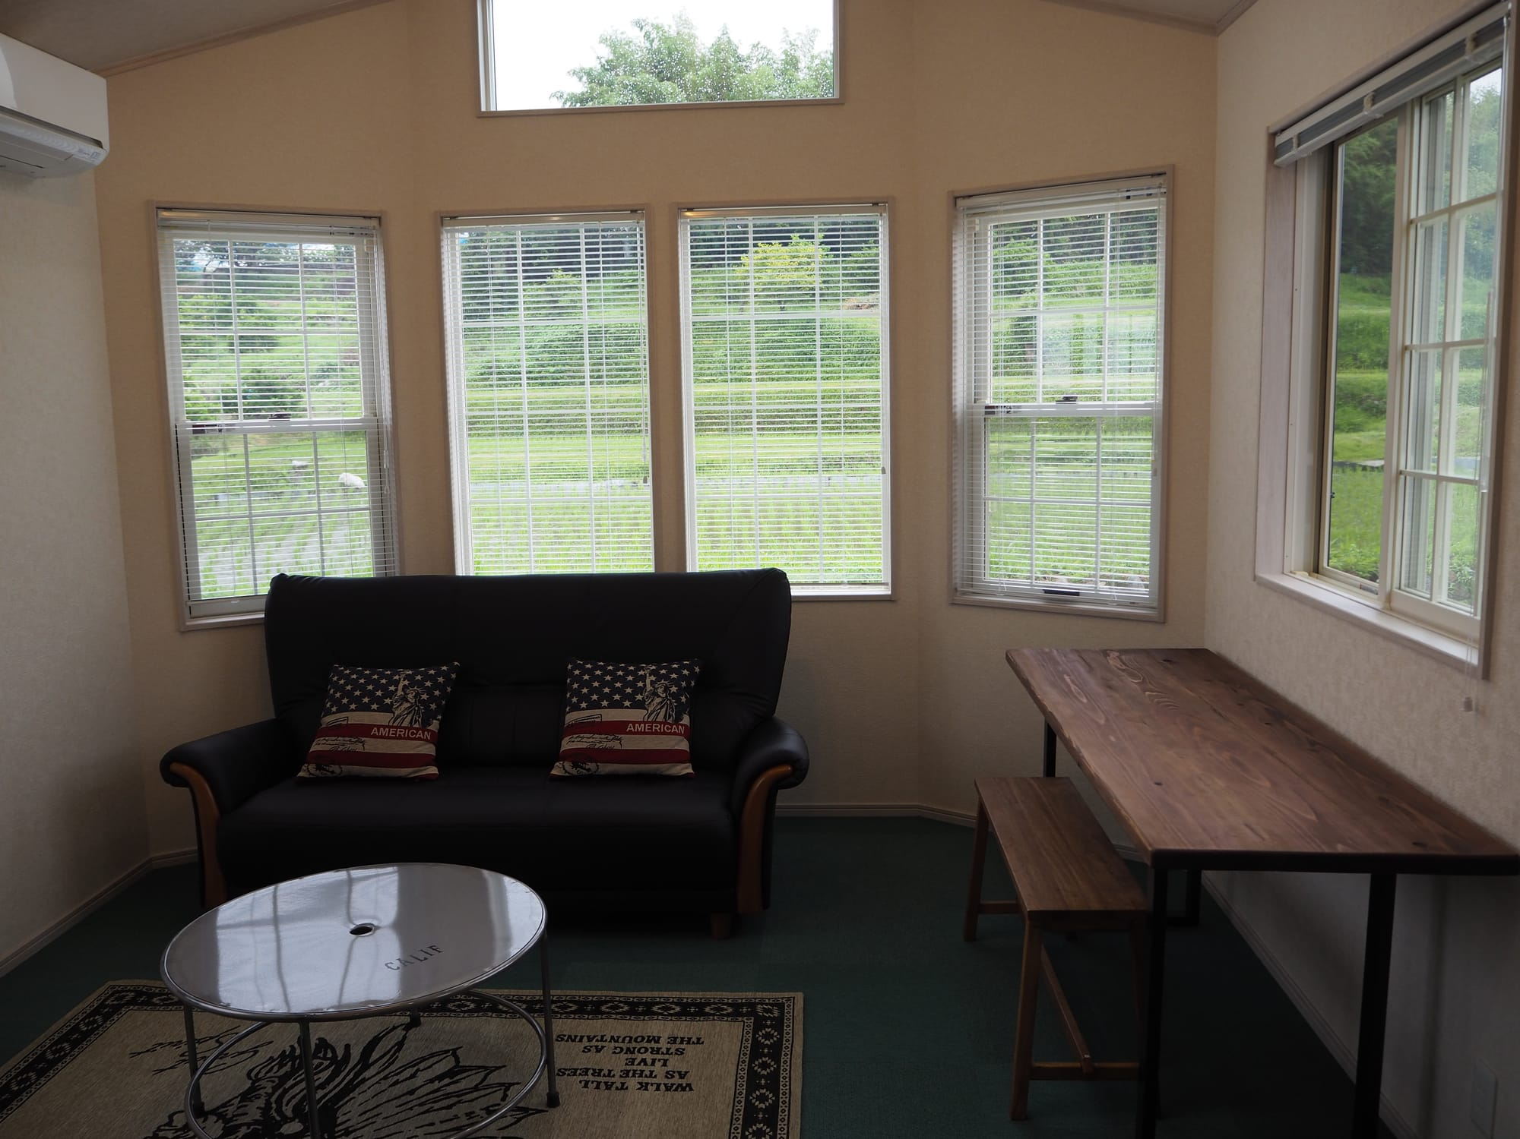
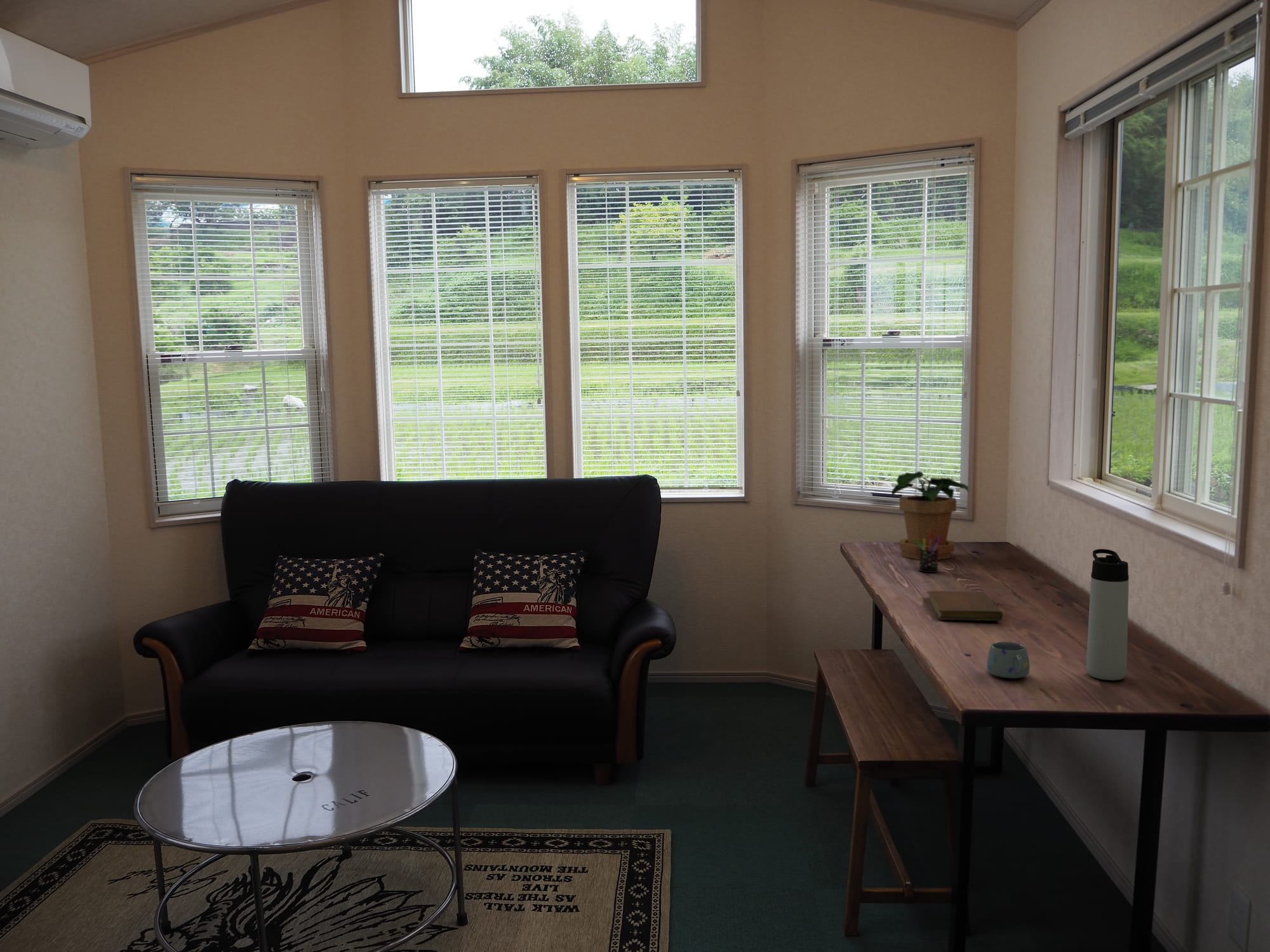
+ pen holder [915,532,942,573]
+ notebook [926,590,1003,621]
+ mug [986,641,1031,679]
+ thermos bottle [1086,548,1130,681]
+ potted plant [891,470,969,560]
